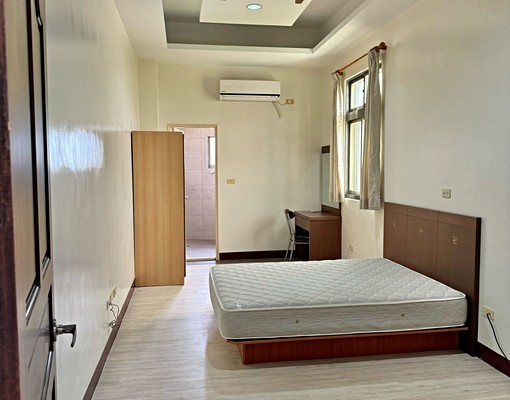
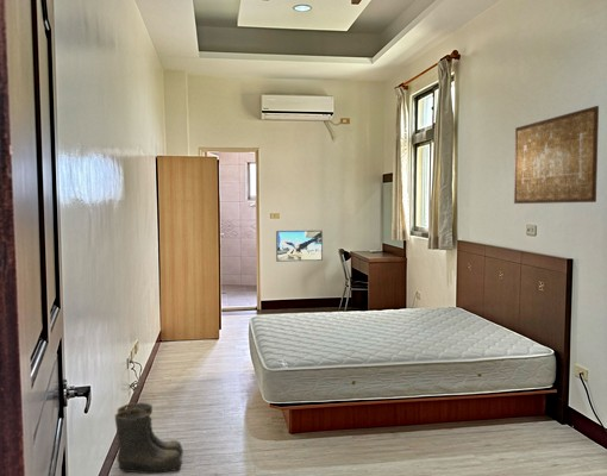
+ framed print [275,228,324,263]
+ boots [114,402,184,475]
+ wall art [513,105,600,205]
